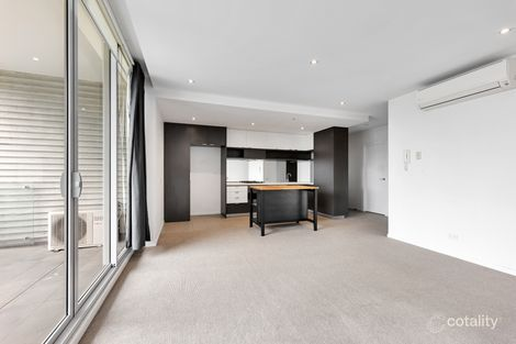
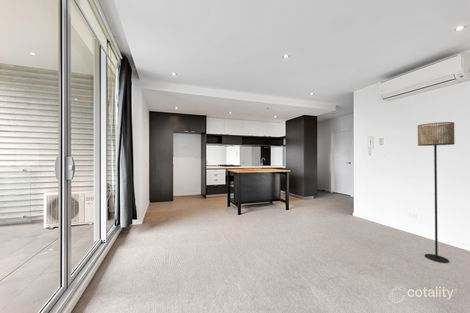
+ floor lamp [417,121,456,264]
